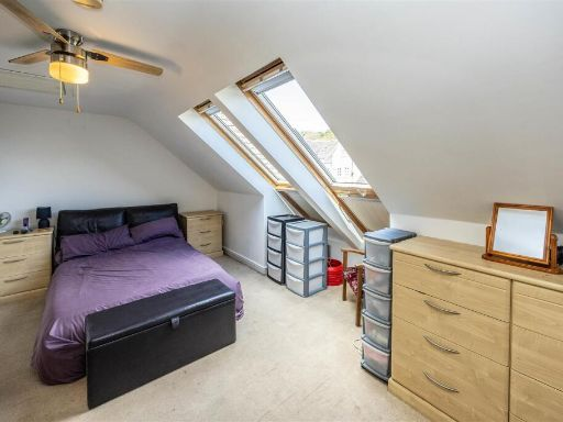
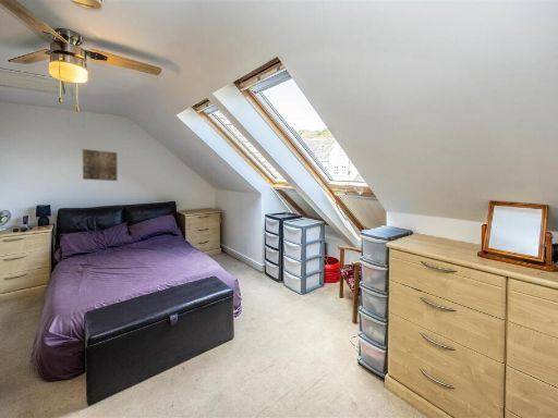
+ wall art [82,148,118,182]
